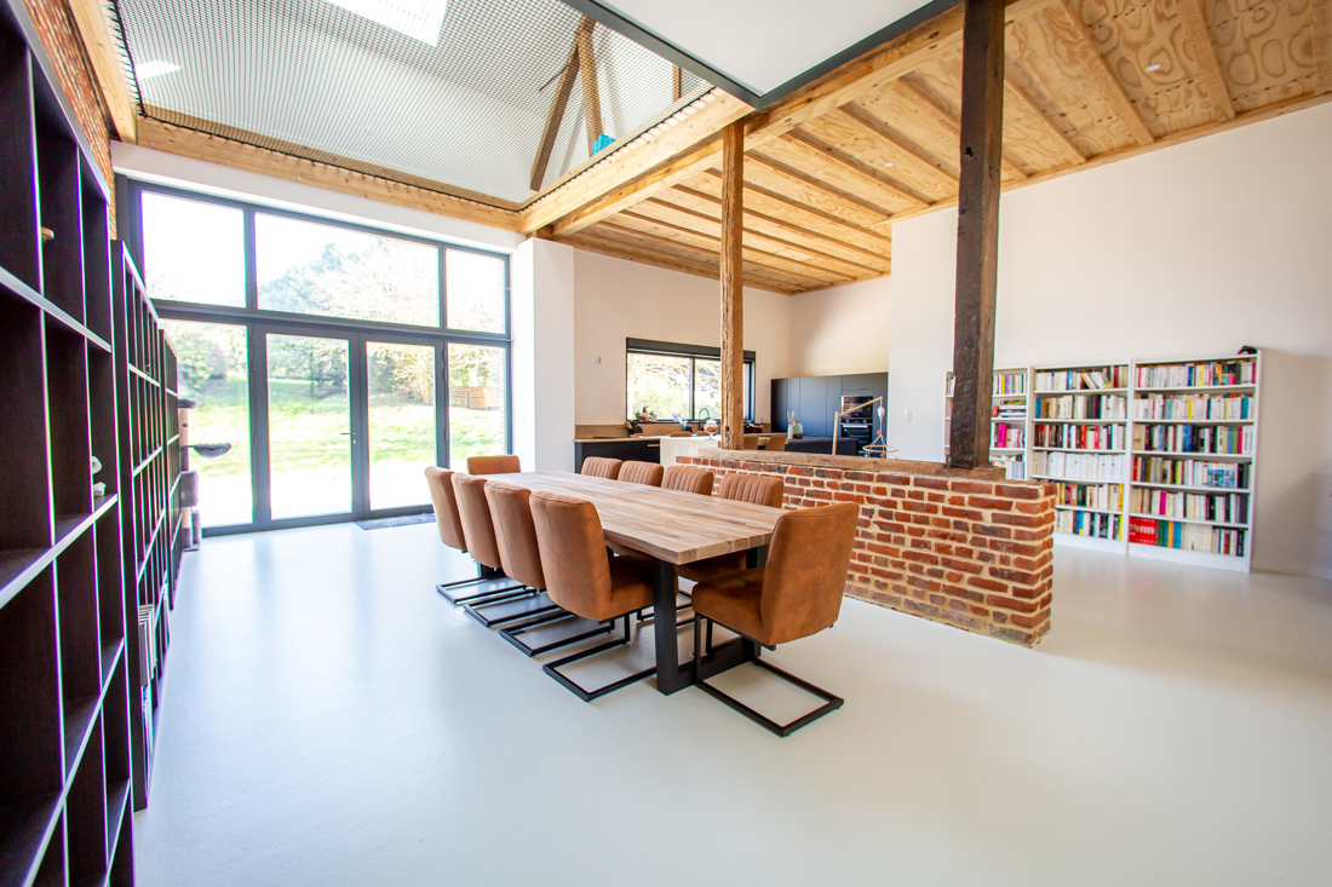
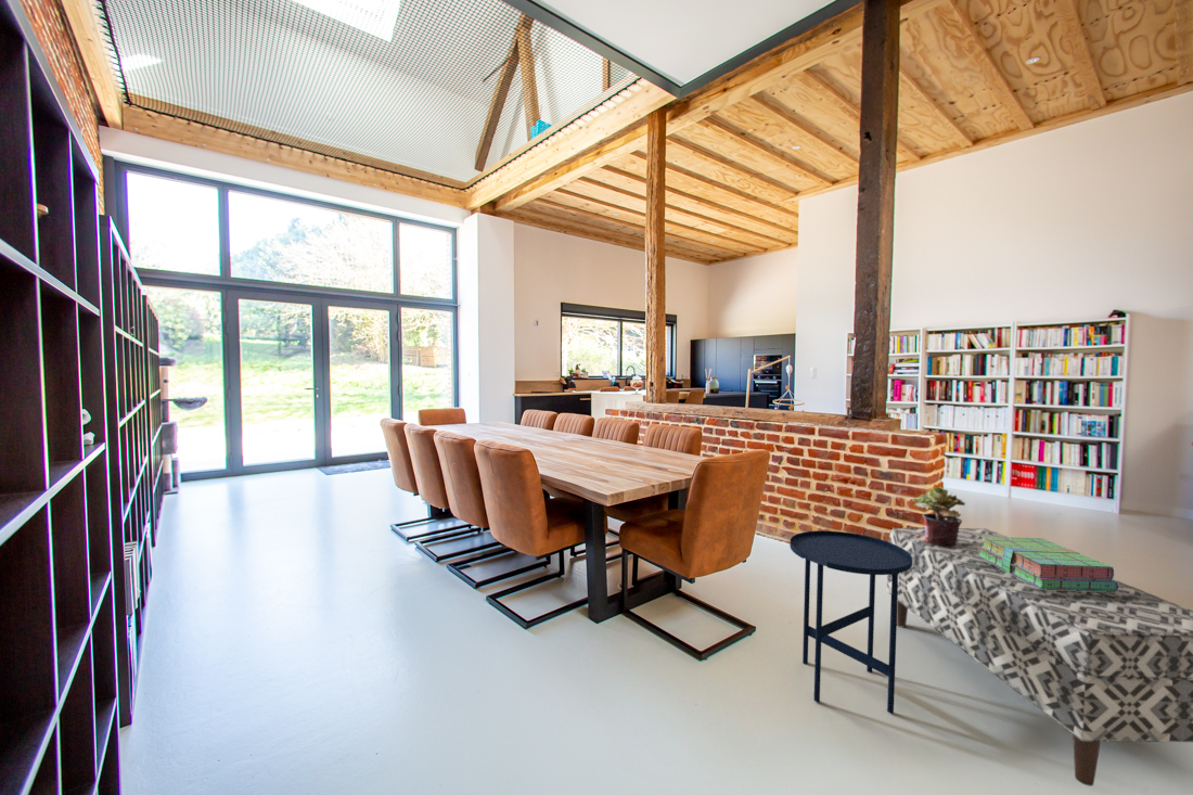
+ stack of books [976,536,1119,592]
+ bench [886,527,1193,787]
+ side table [788,529,913,715]
+ potted plant [912,486,966,547]
